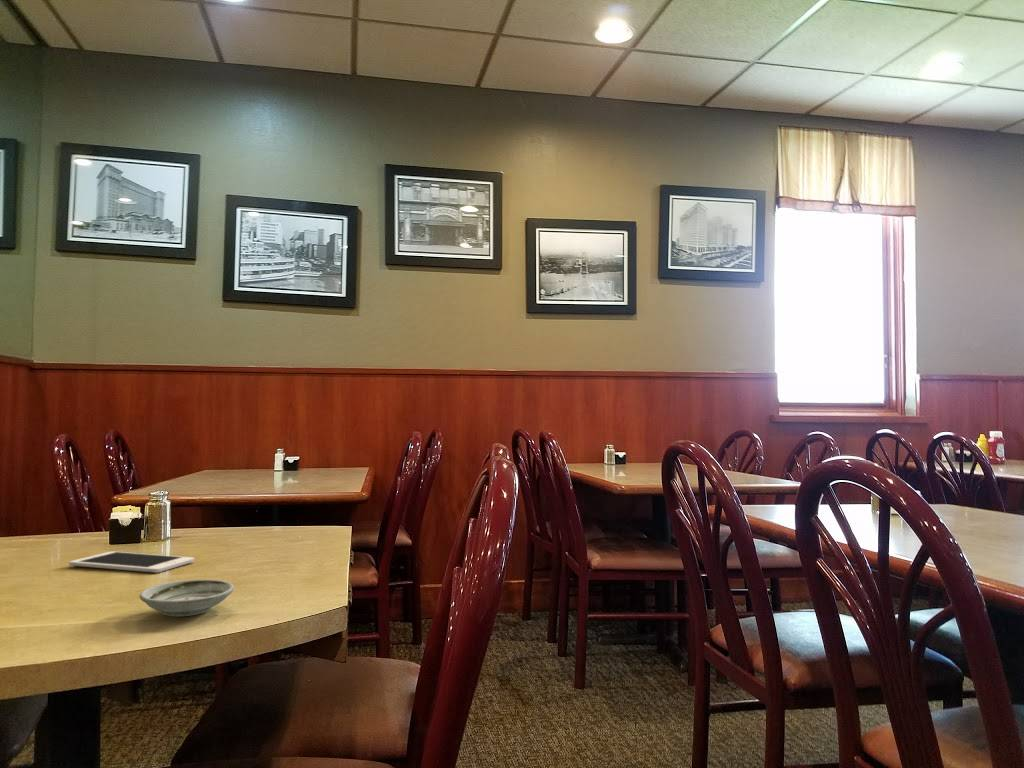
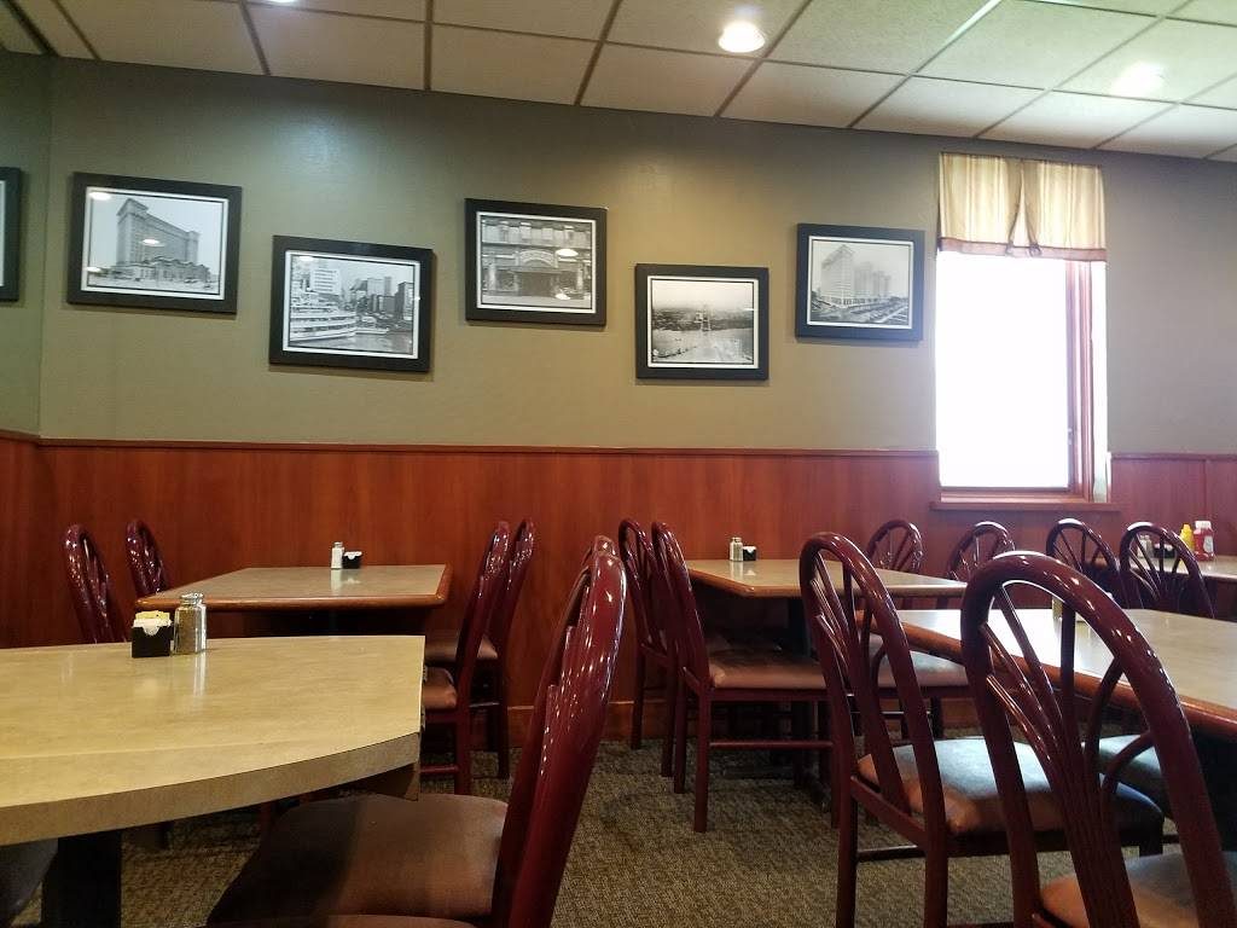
- cell phone [68,551,195,574]
- saucer [139,578,235,617]
